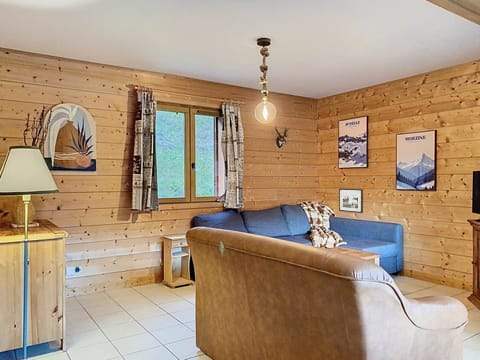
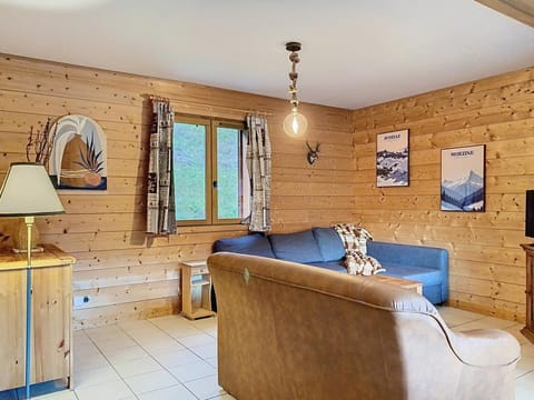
- picture frame [338,187,364,214]
